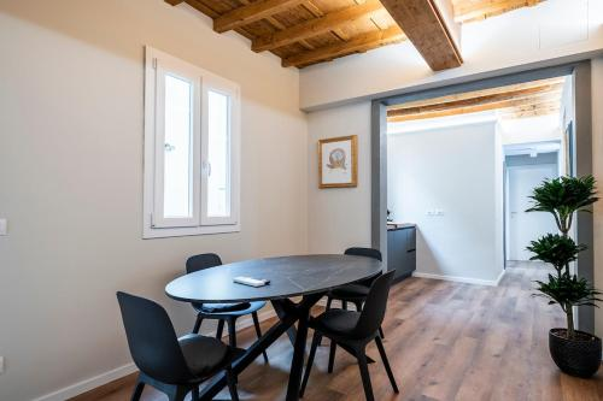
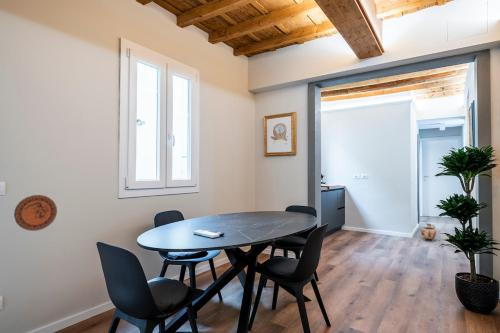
+ decorative plate [13,194,58,232]
+ ceramic jug [420,222,438,243]
